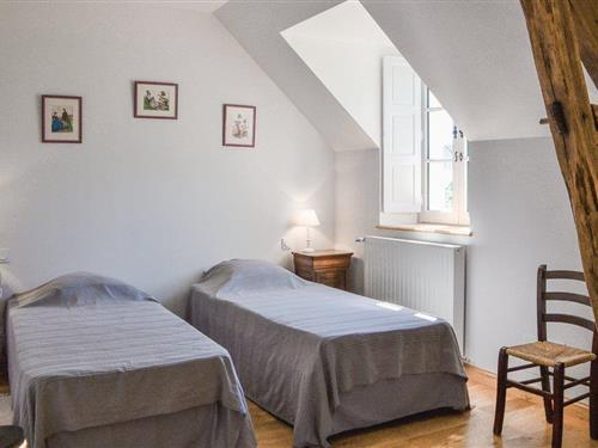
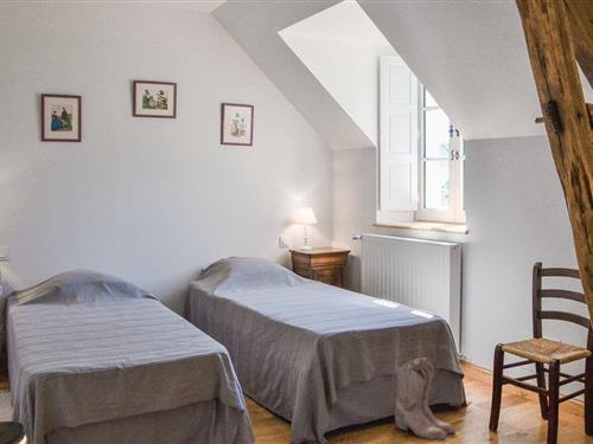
+ boots [394,356,457,440]
